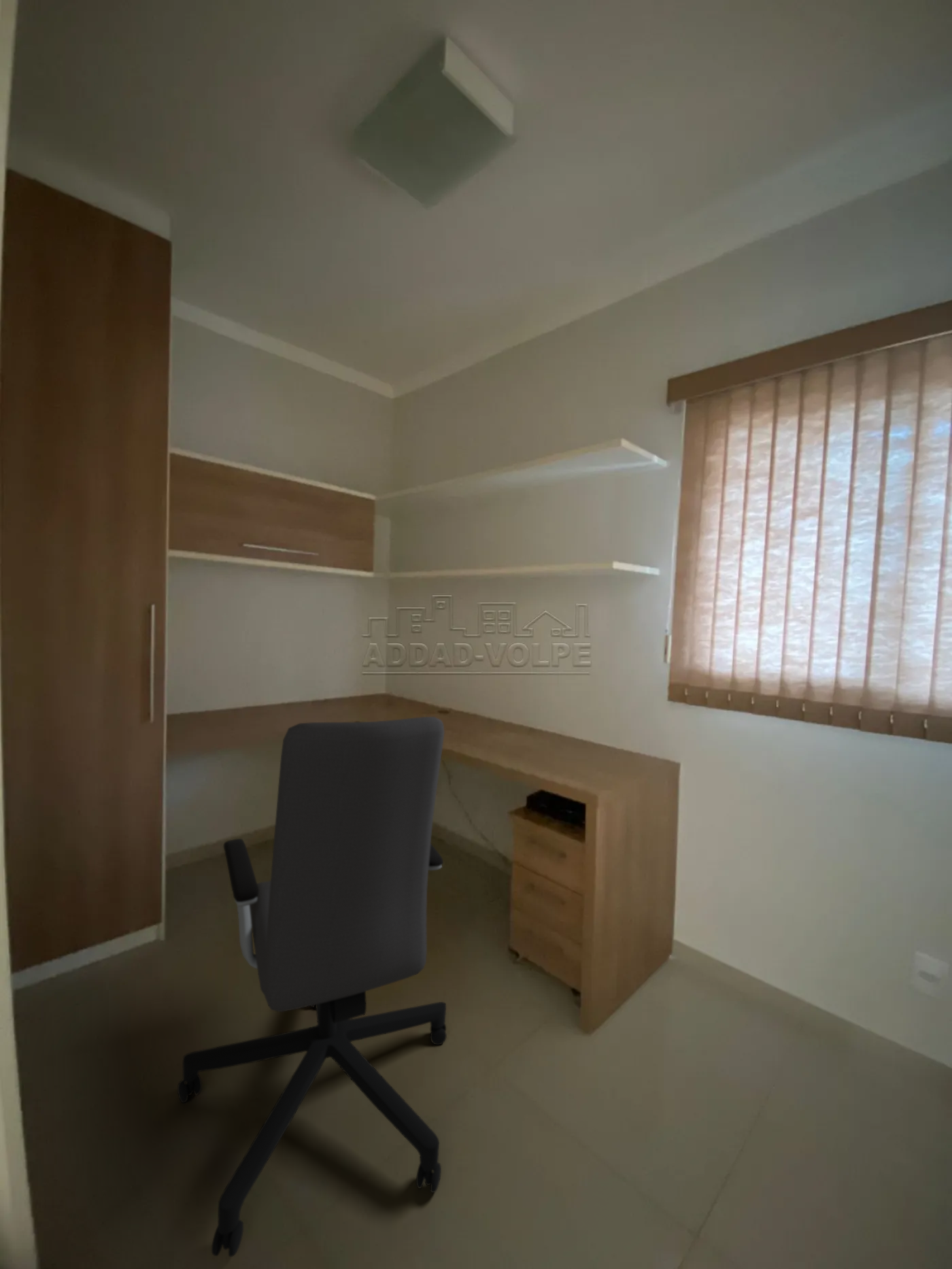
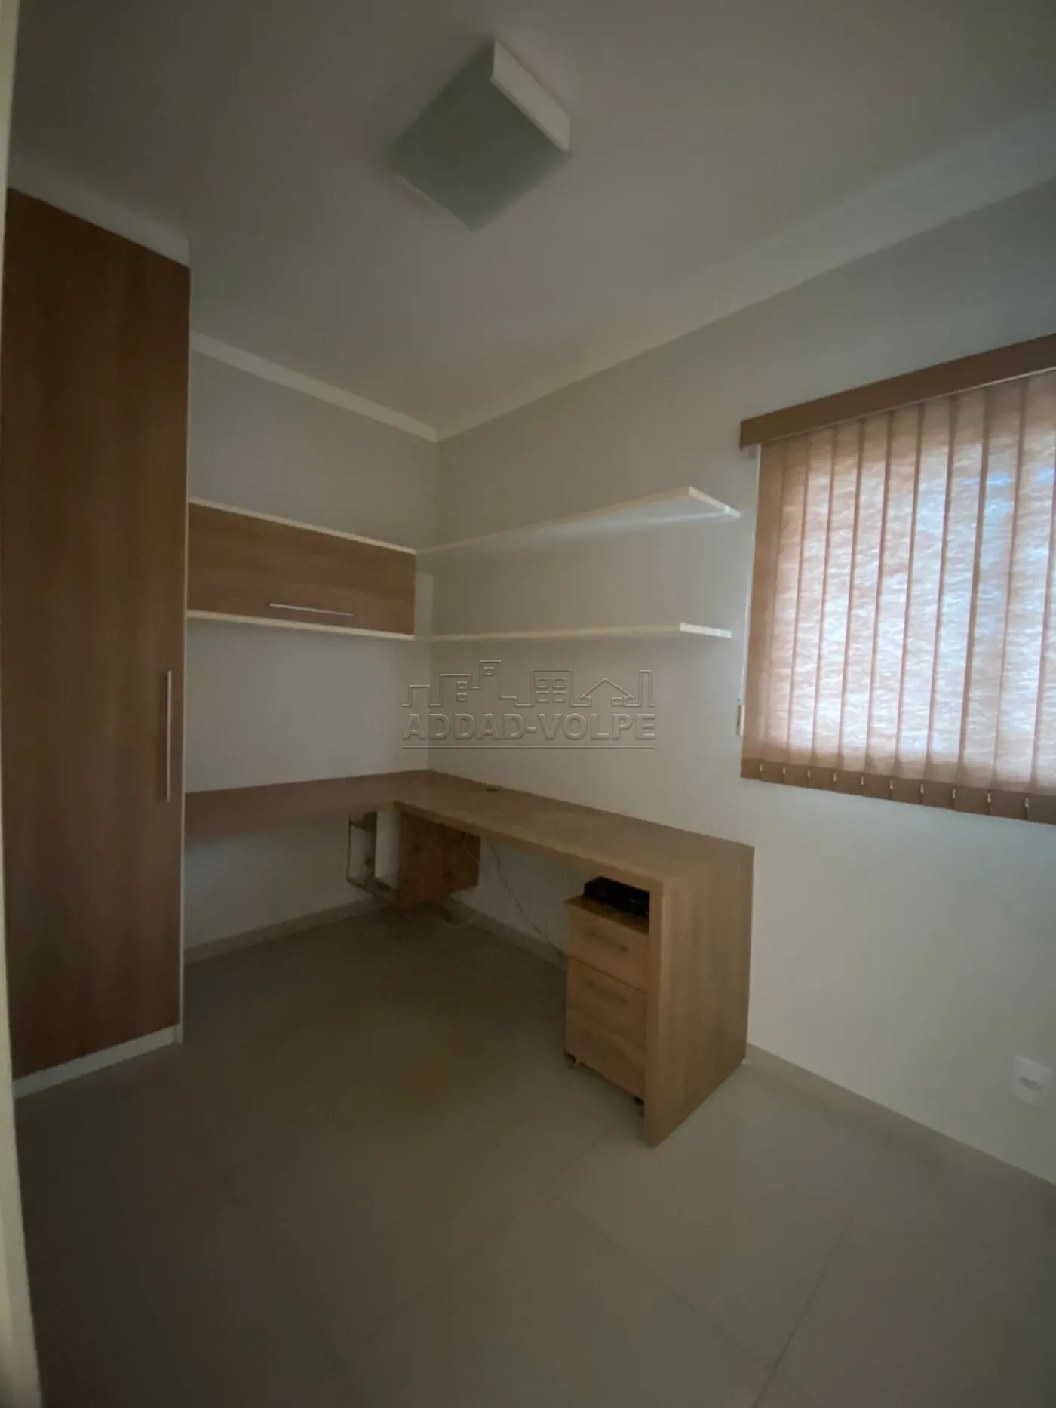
- office chair [177,716,447,1257]
